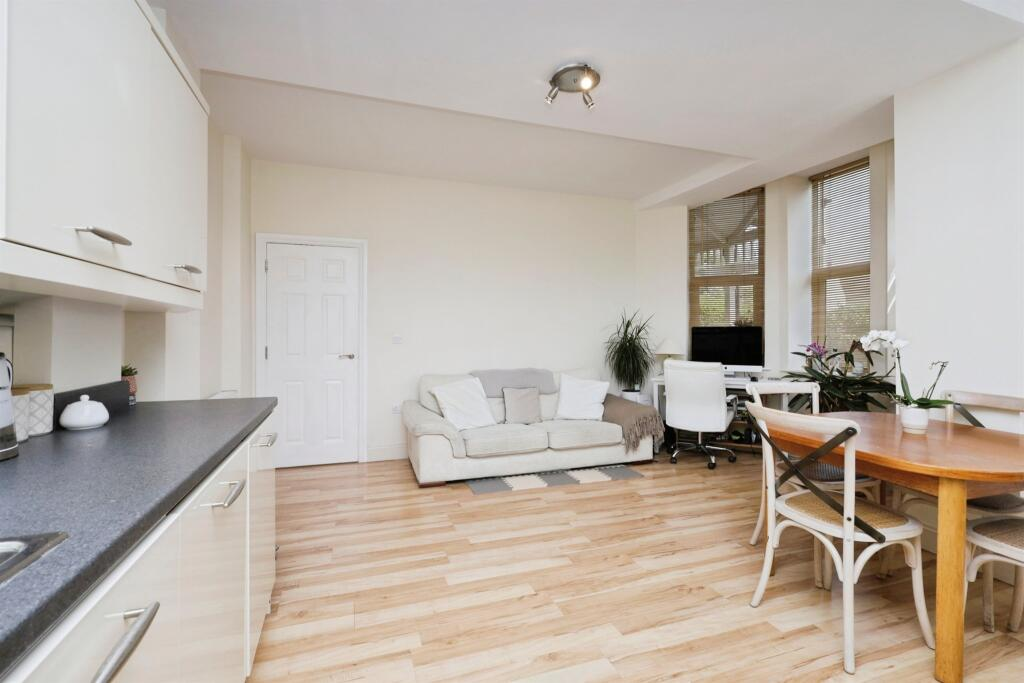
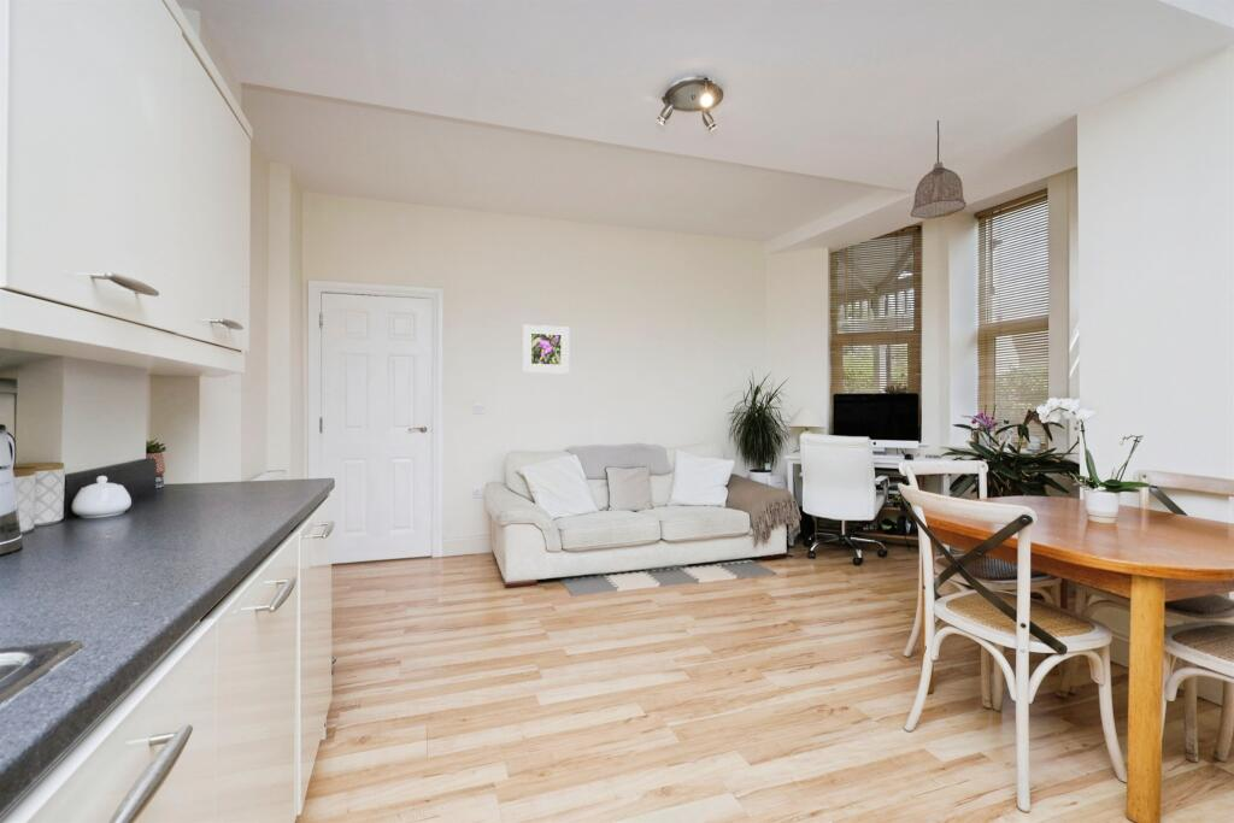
+ pendant lamp [910,119,968,221]
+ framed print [522,324,570,375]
